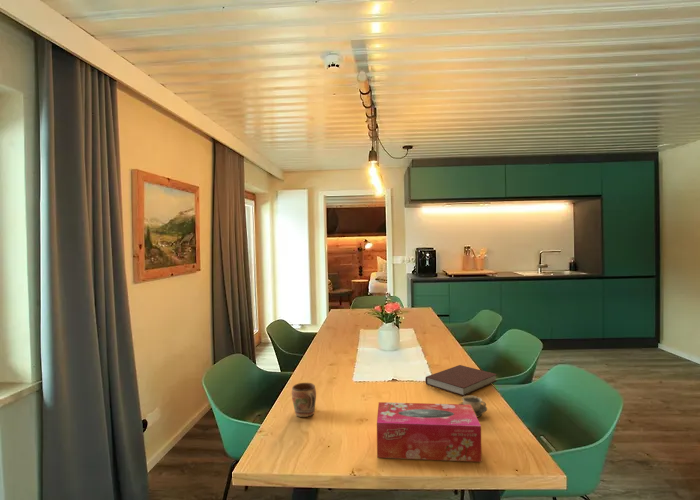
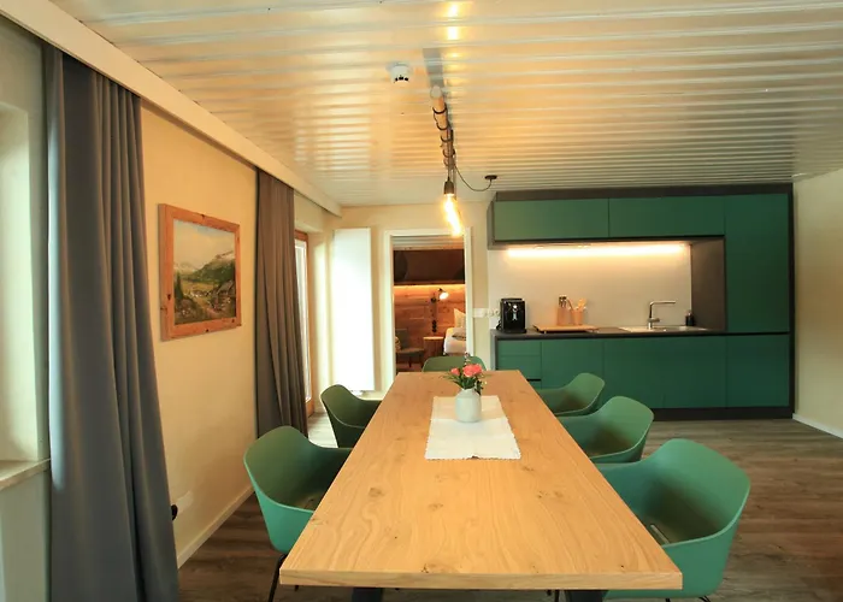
- tissue box [376,401,482,463]
- mug [291,382,317,418]
- notebook [424,364,498,397]
- cup [459,395,488,418]
